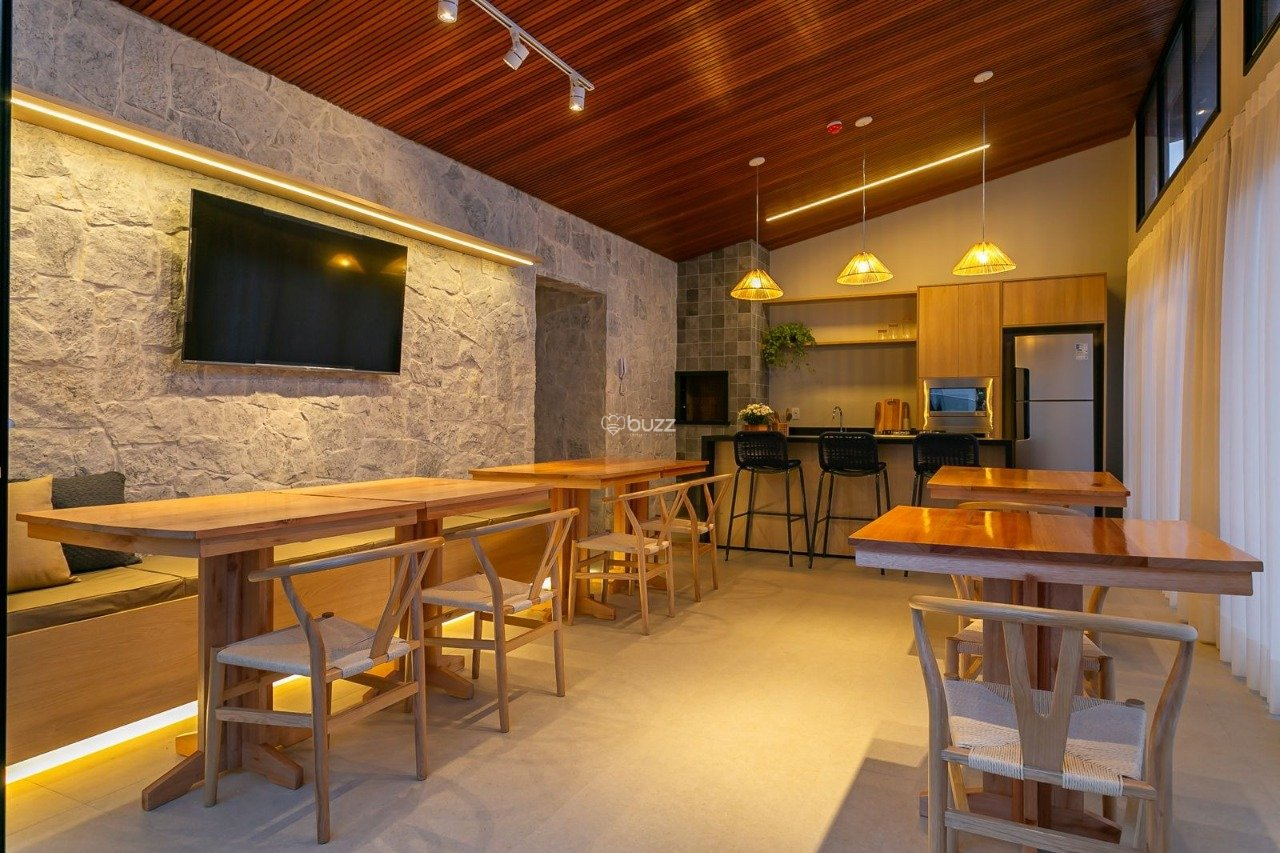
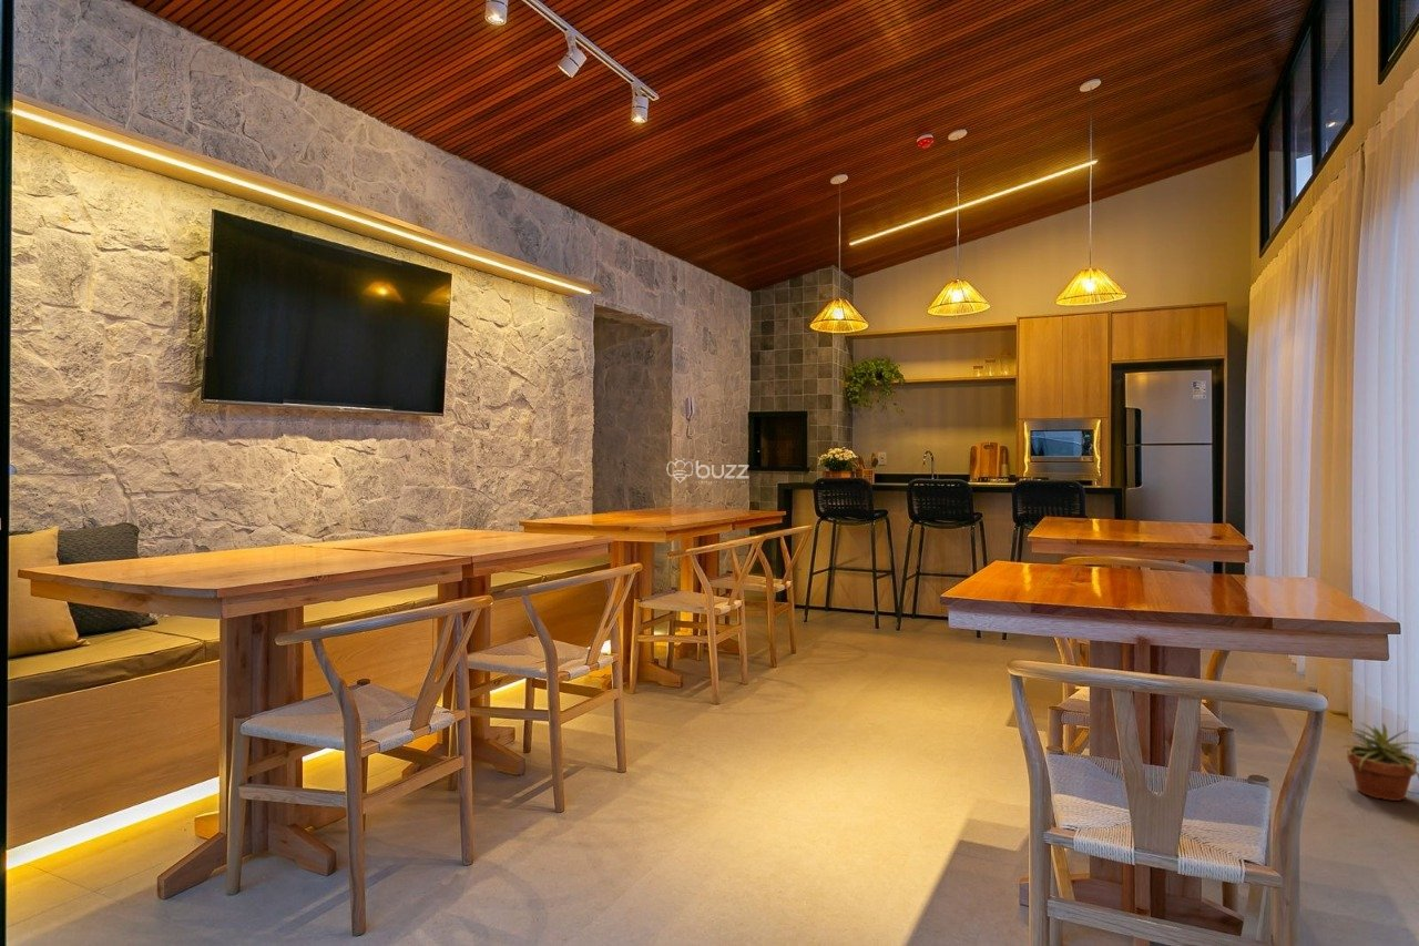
+ potted plant [1339,722,1419,802]
